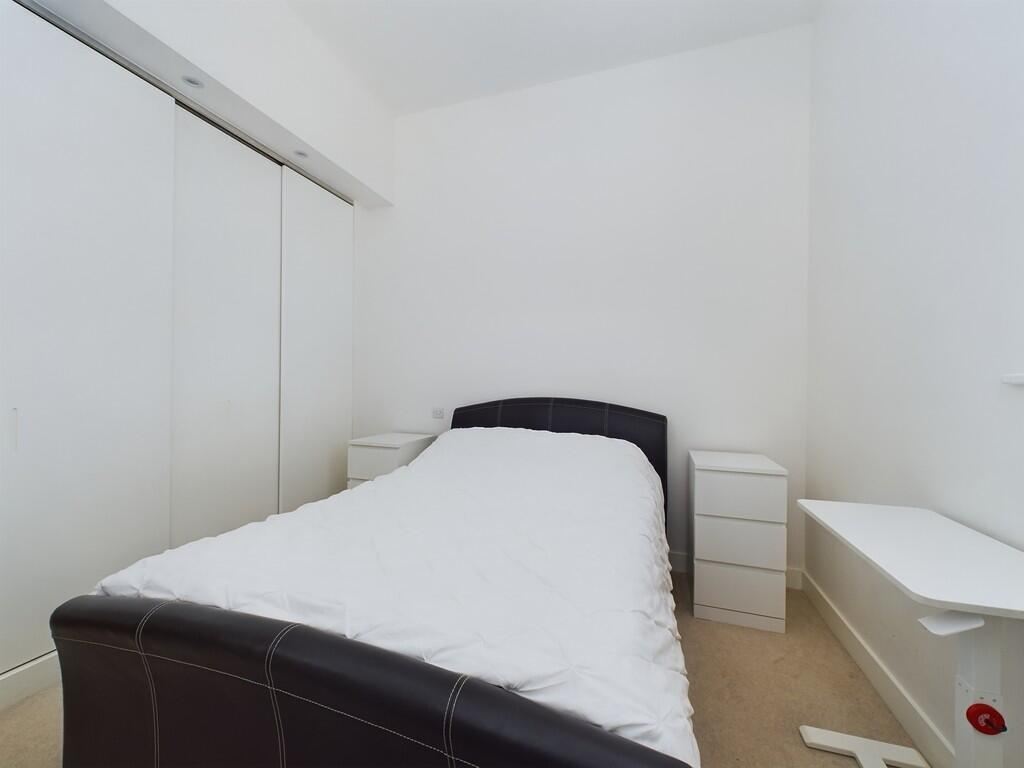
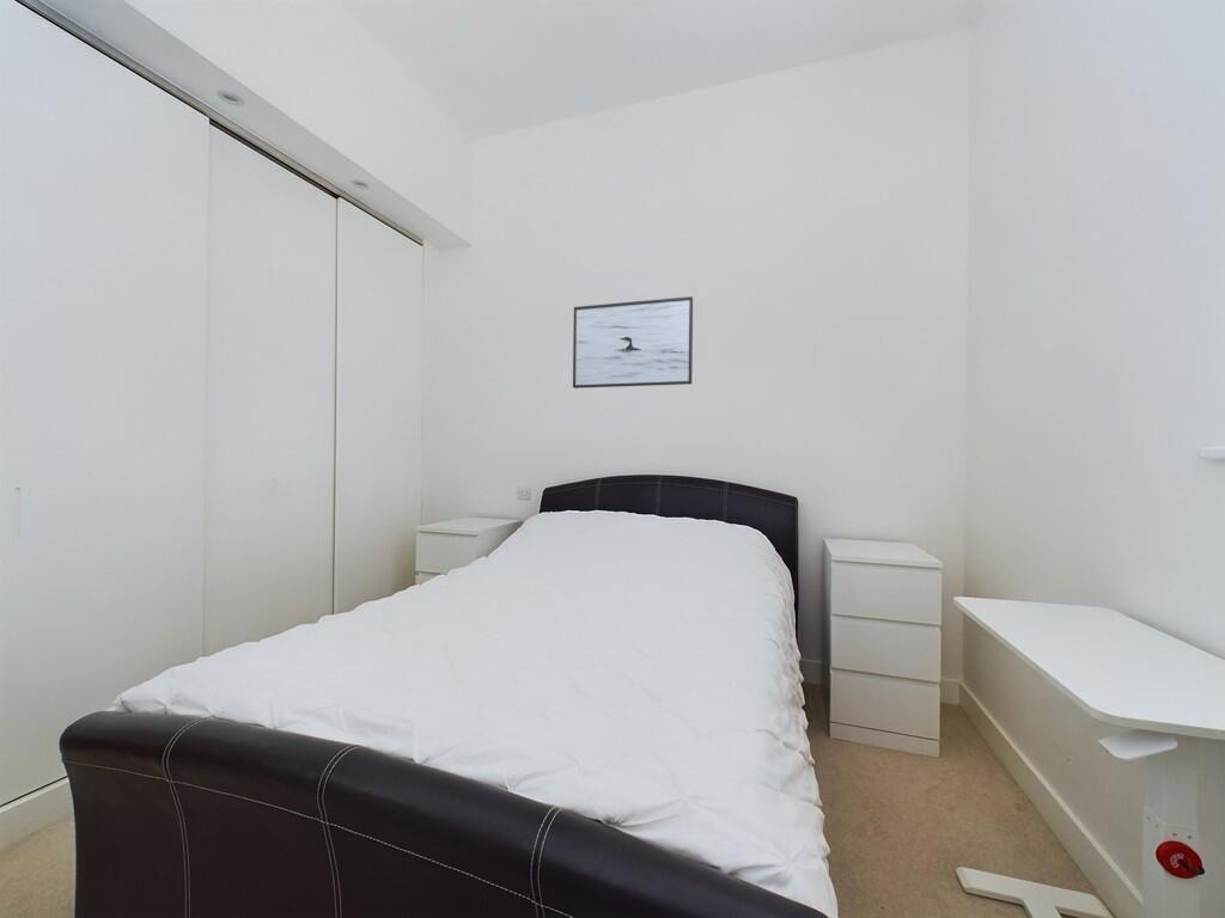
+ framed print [572,295,694,390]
